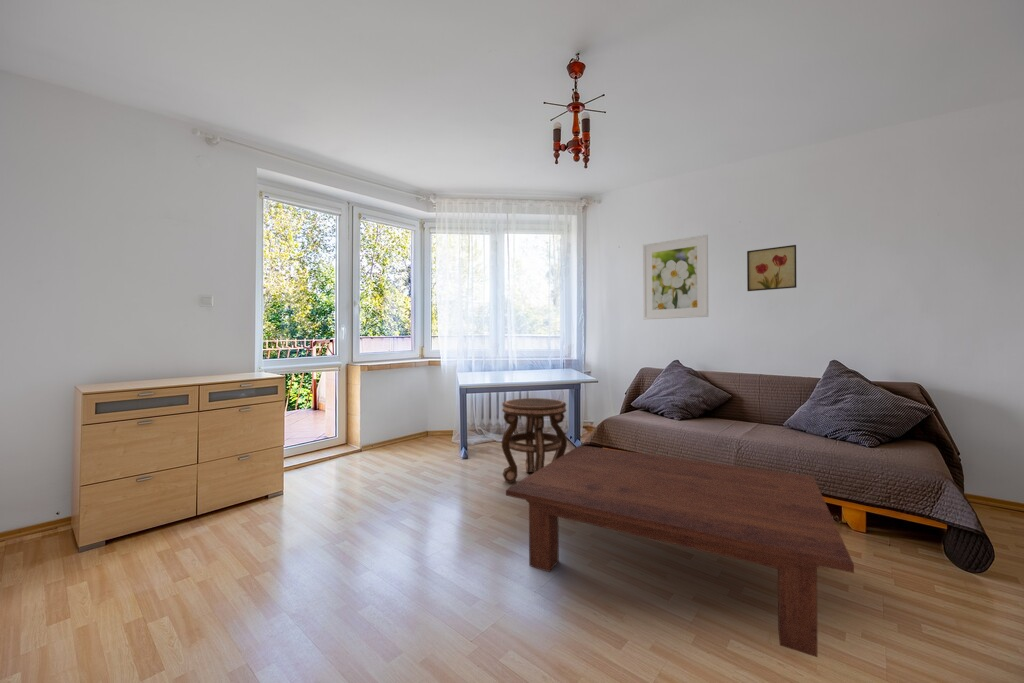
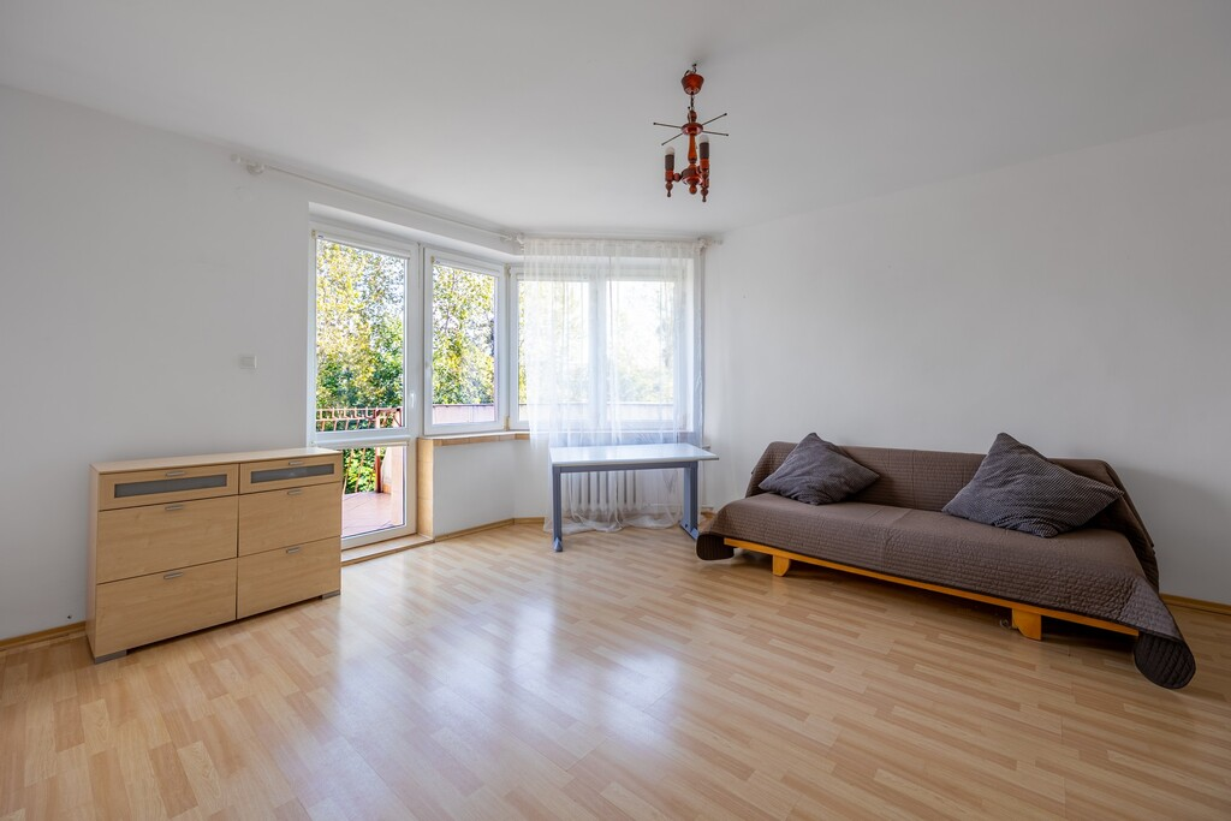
- wall art [746,244,797,292]
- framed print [642,234,709,320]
- coffee table [505,444,855,658]
- side table [501,397,568,484]
